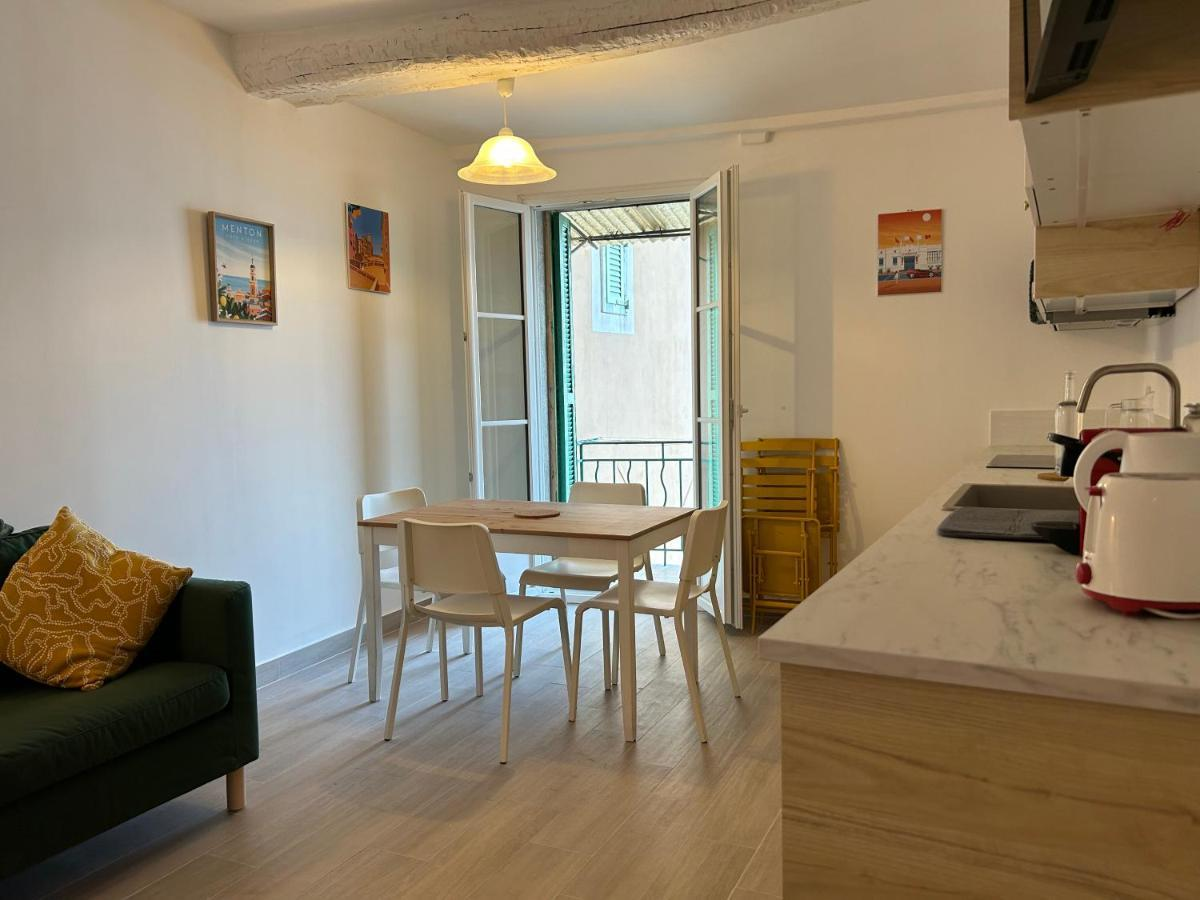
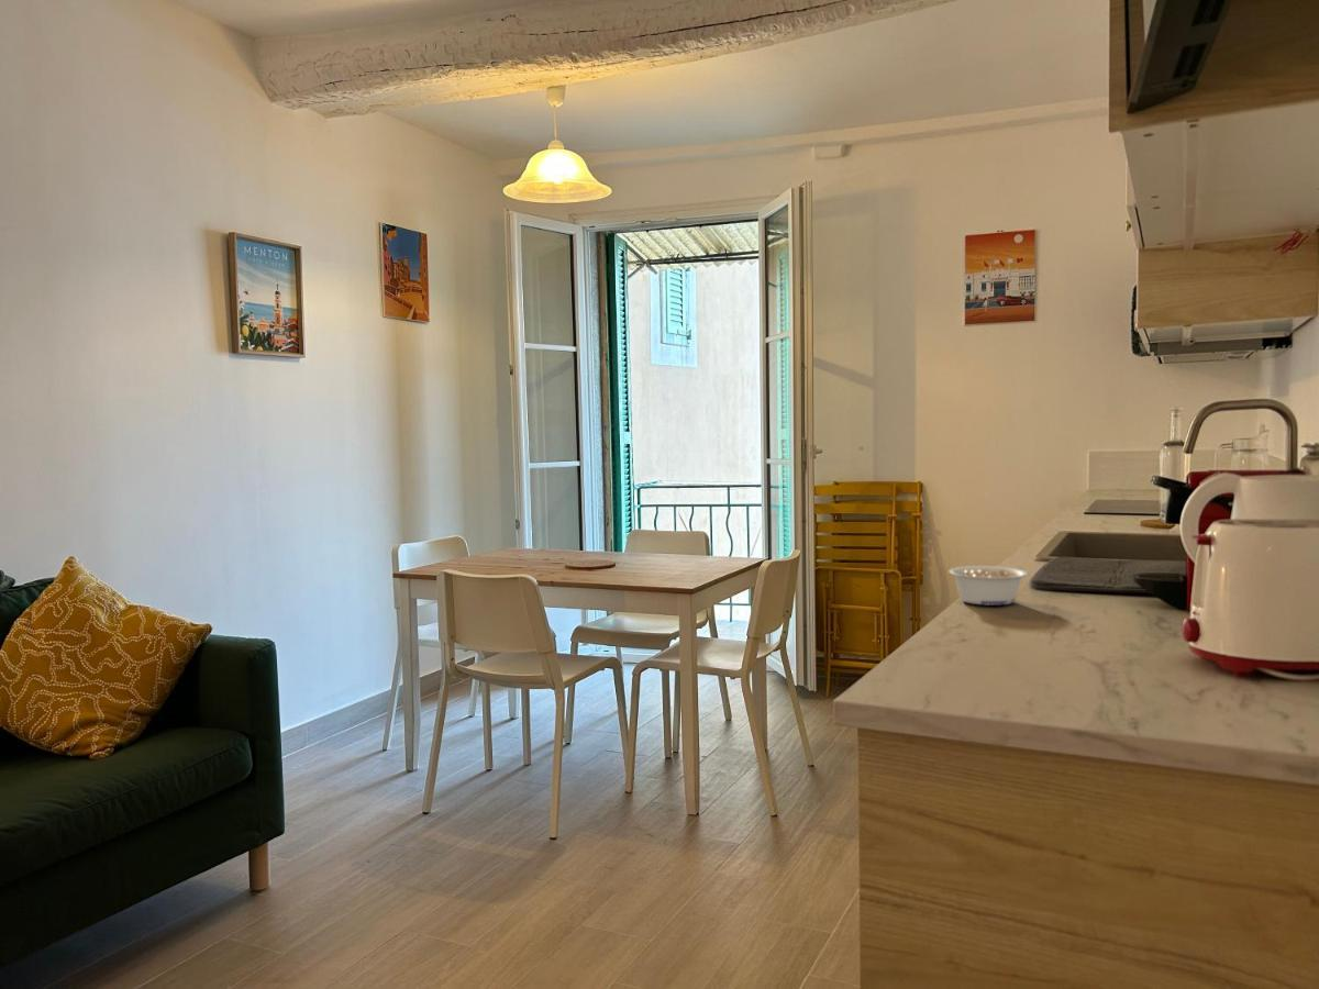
+ legume [947,565,1029,607]
